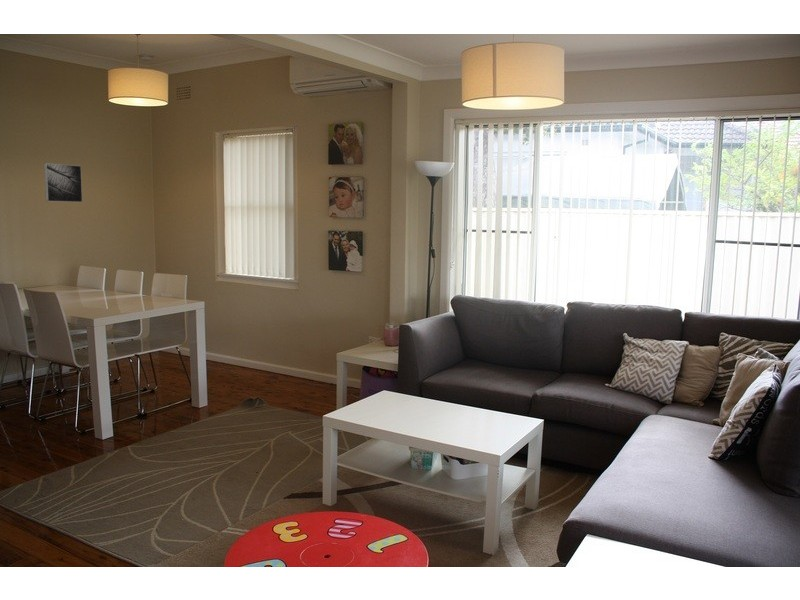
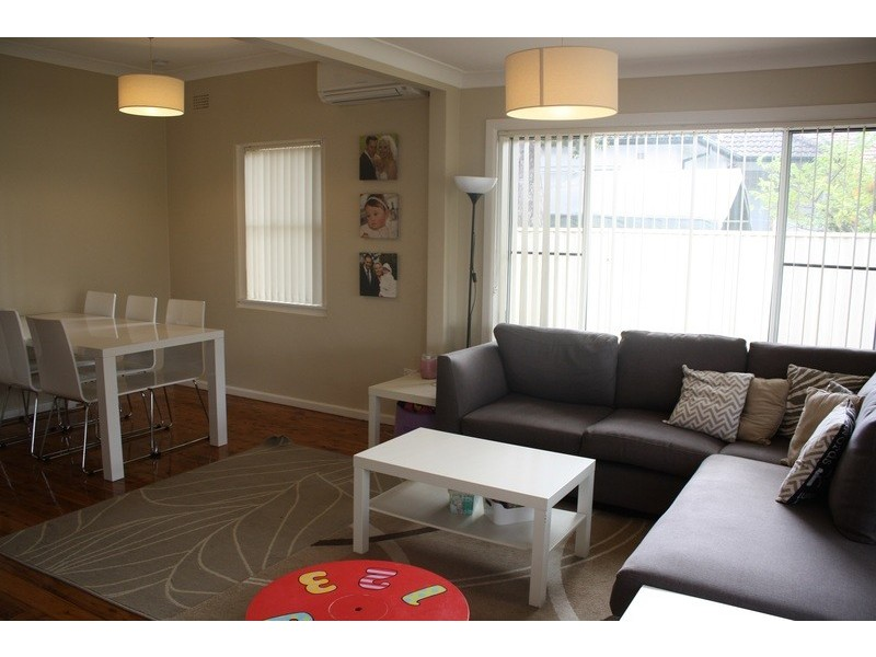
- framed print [43,162,83,203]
